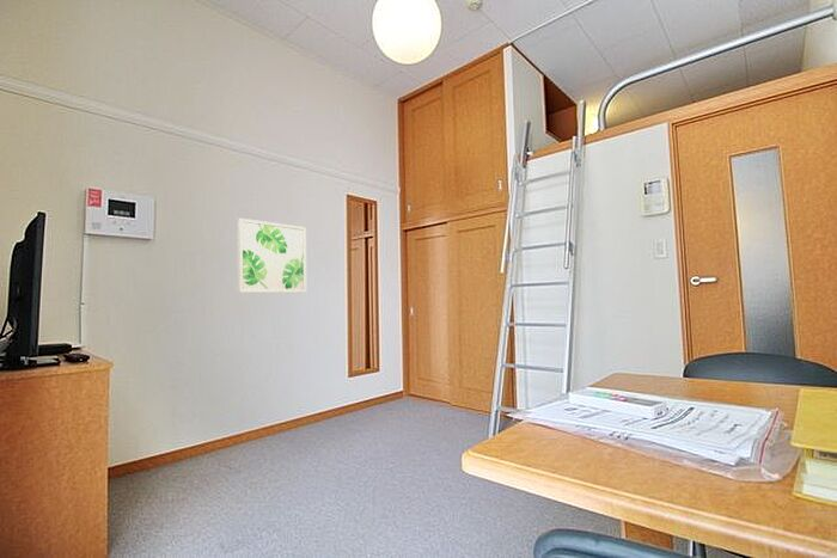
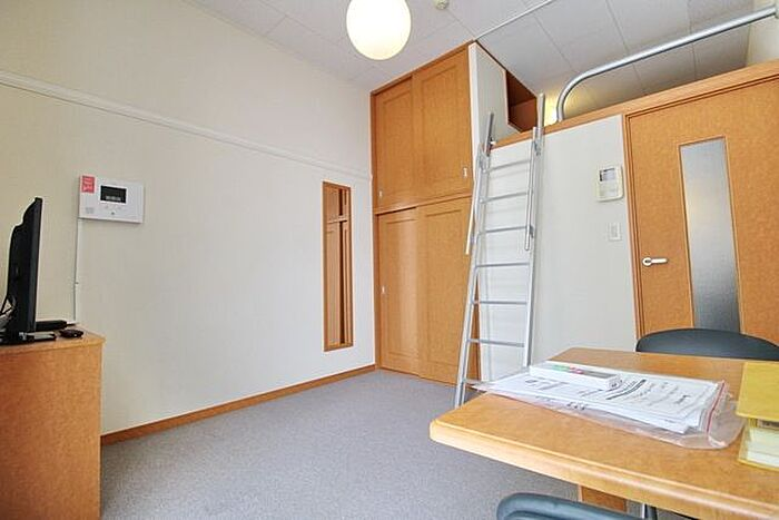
- wall art [237,217,307,294]
